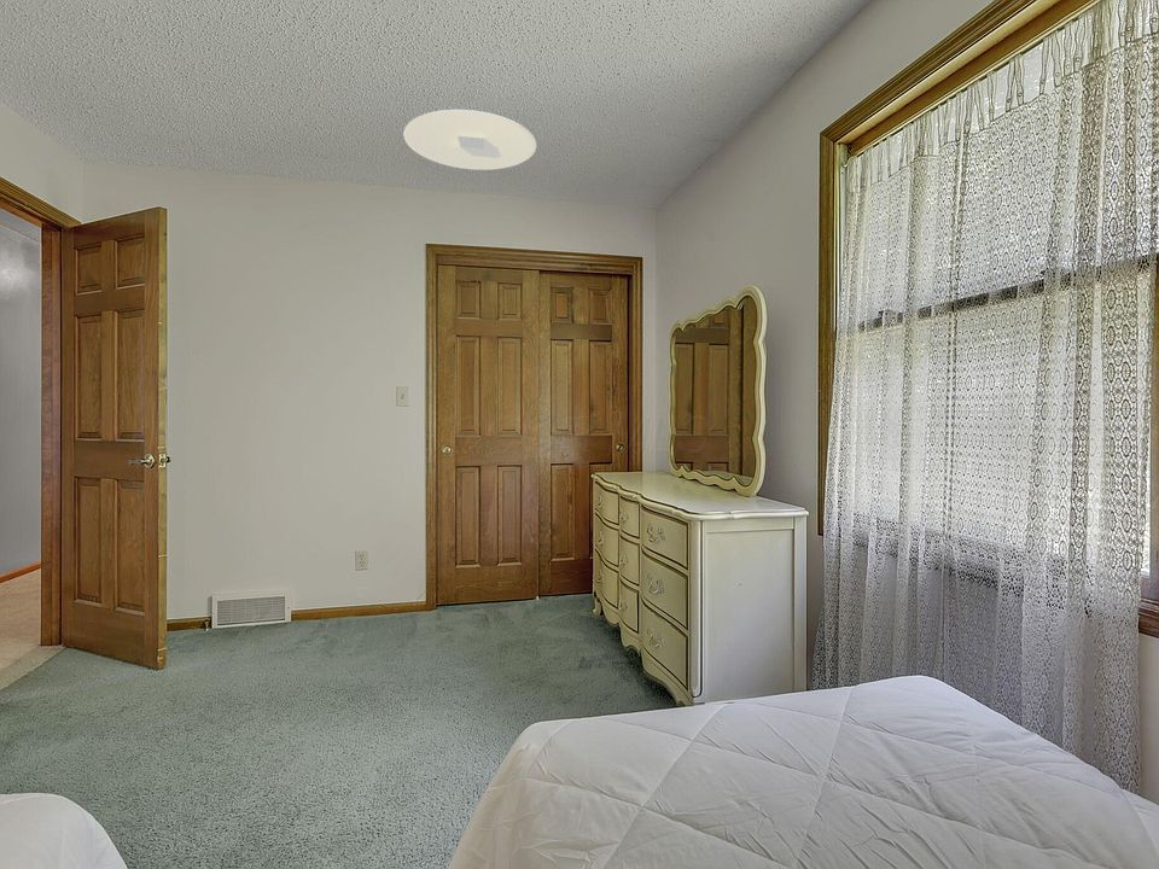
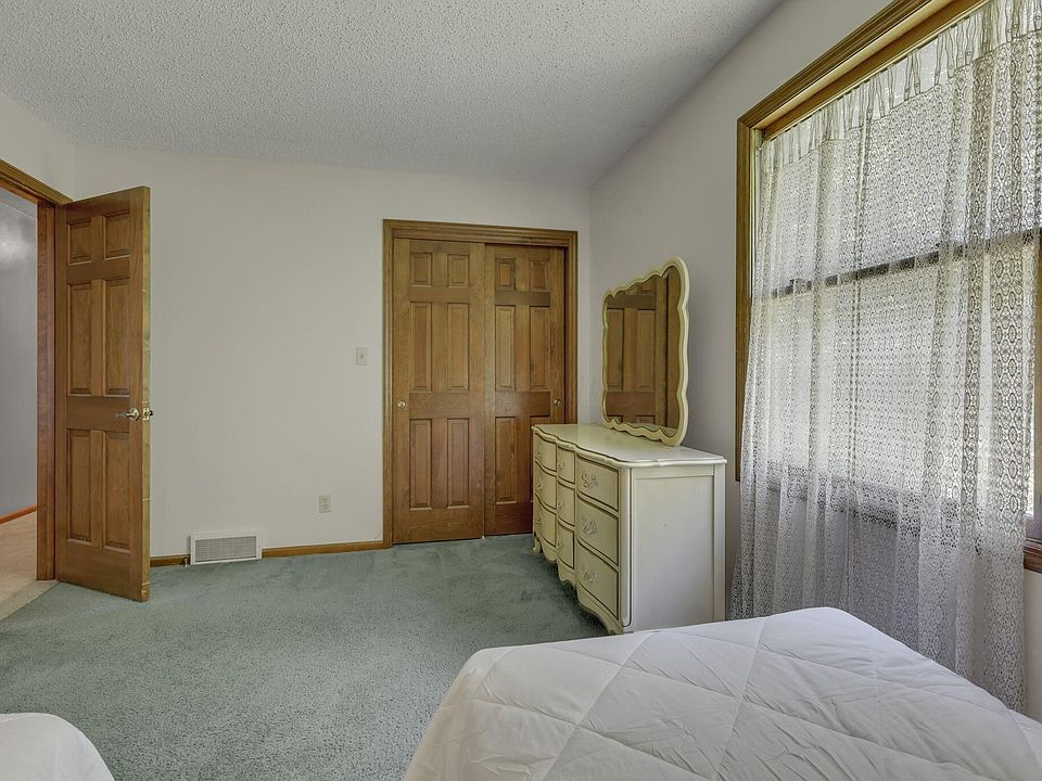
- ceiling light [403,109,537,171]
